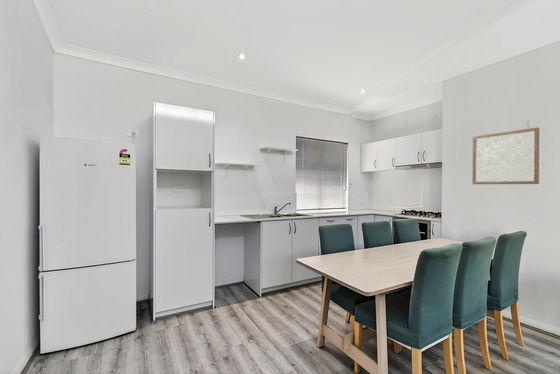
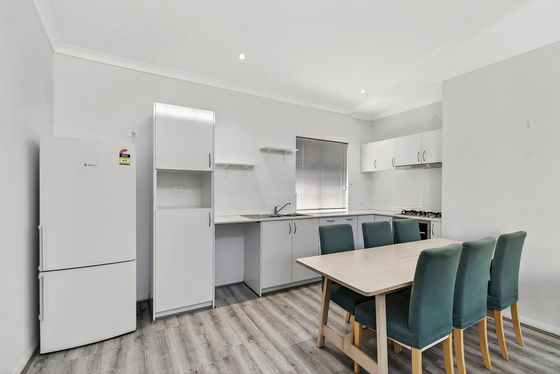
- wall art [471,126,540,185]
